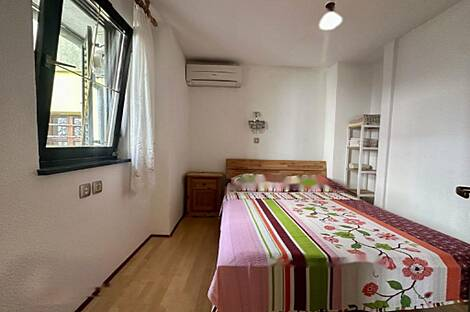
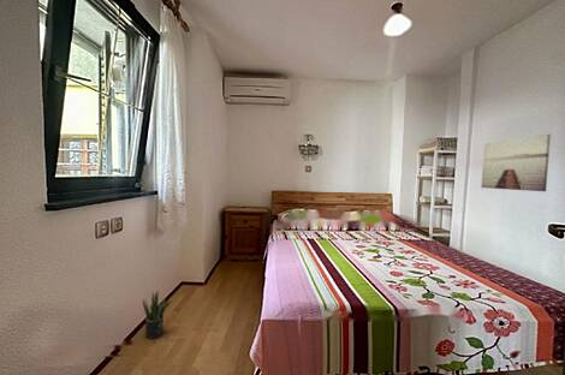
+ wall art [480,133,552,192]
+ potted plant [142,290,174,339]
